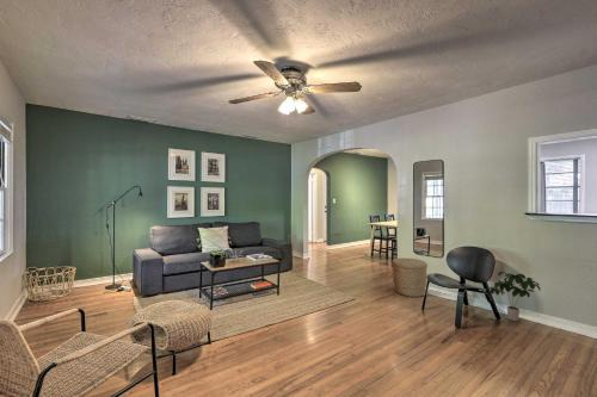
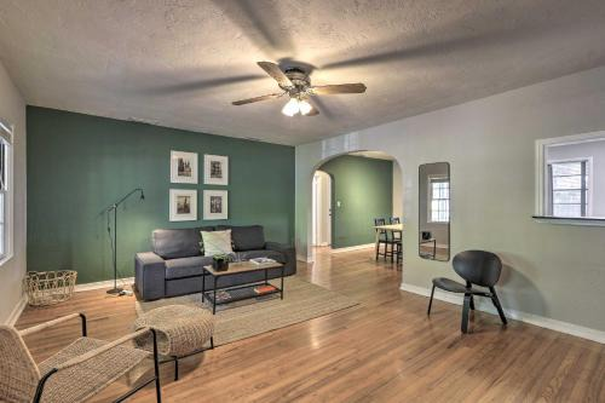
- woven basket [392,258,429,298]
- potted plant [488,271,542,322]
